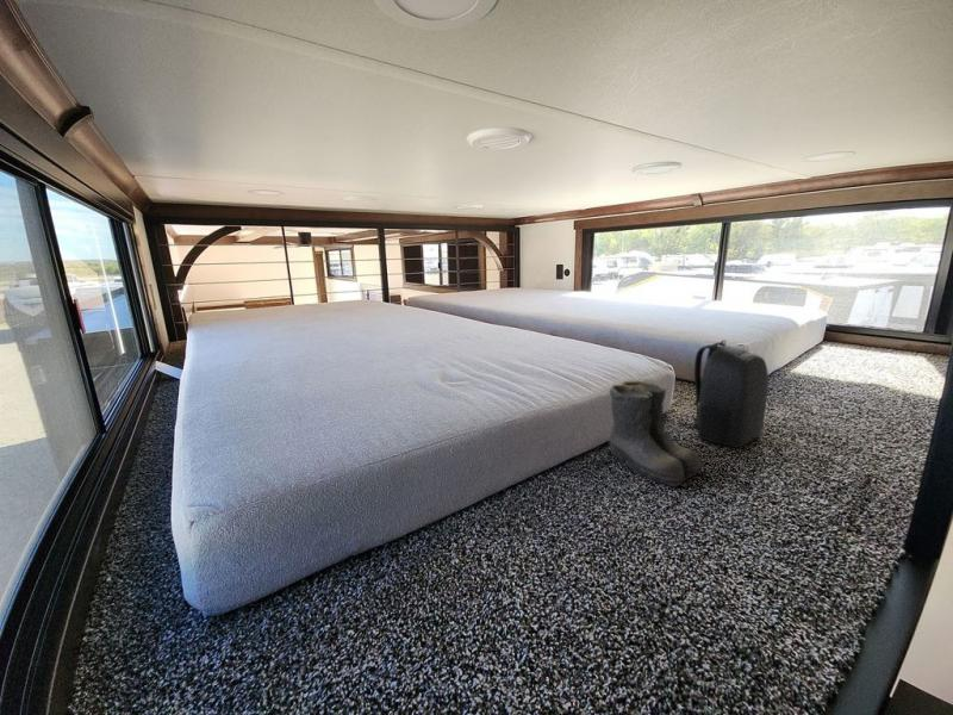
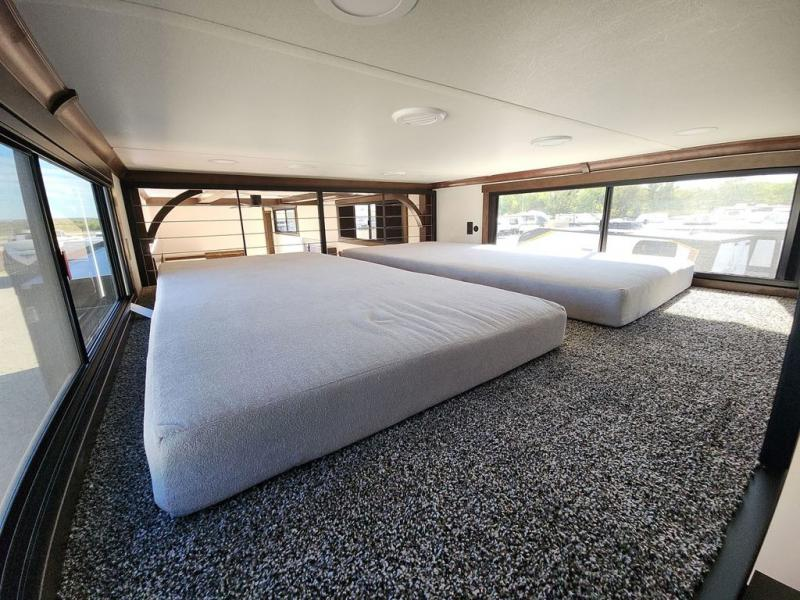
- backpack [678,340,770,448]
- boots [608,380,705,487]
